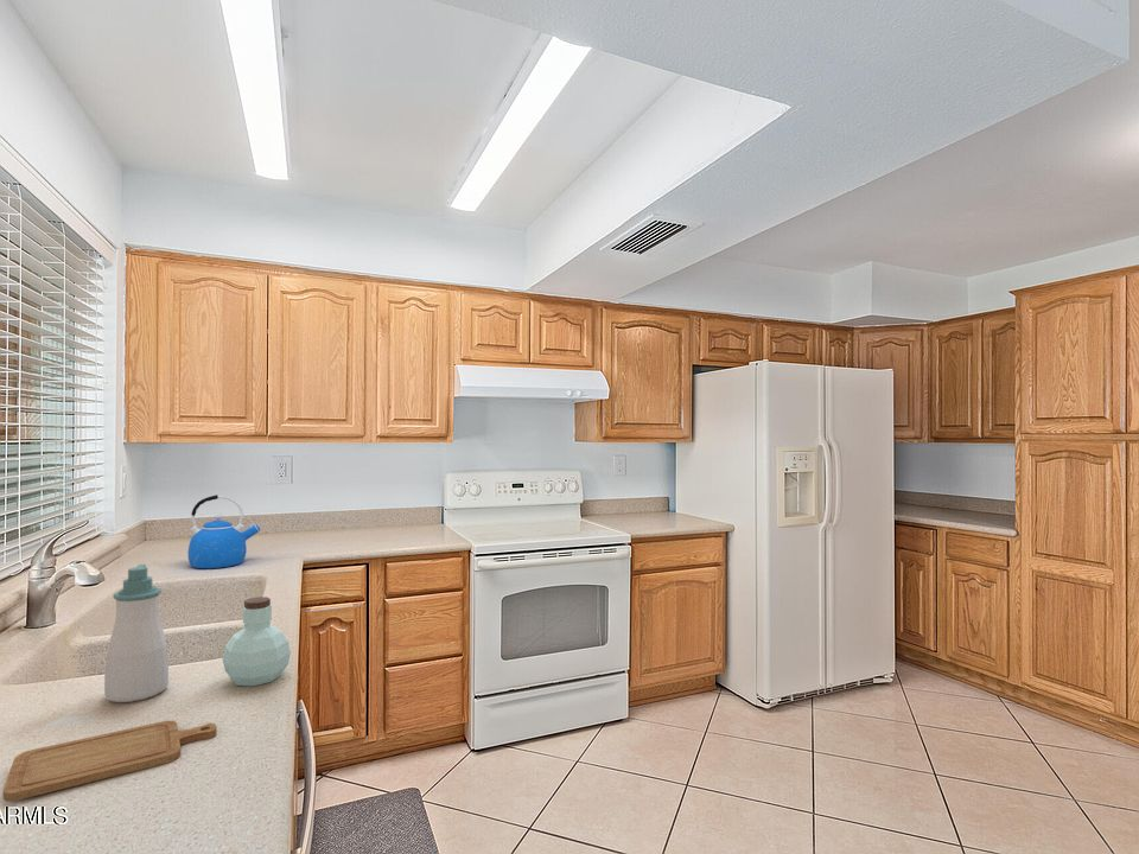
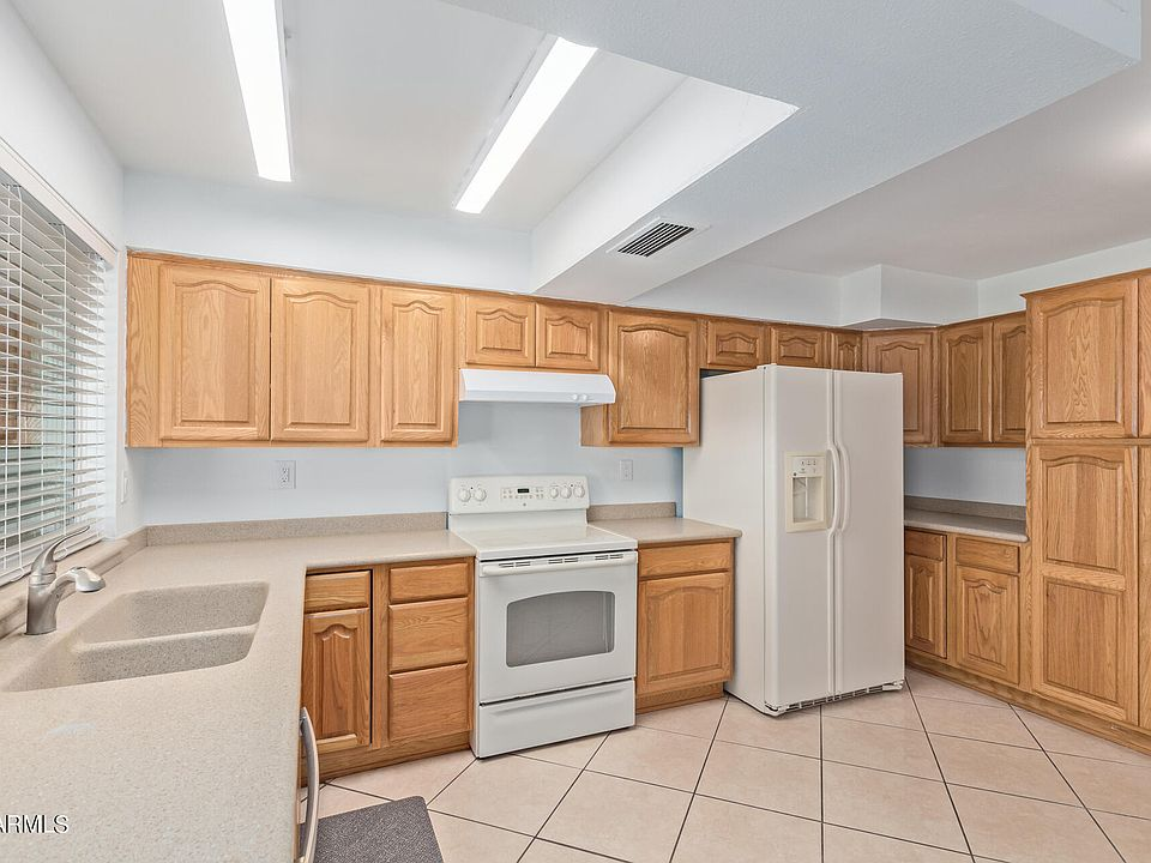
- jar [222,595,292,687]
- kettle [186,493,261,569]
- chopping board [2,720,218,802]
- soap bottle [103,563,170,703]
